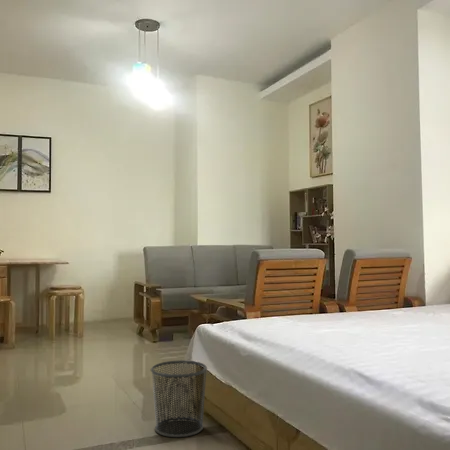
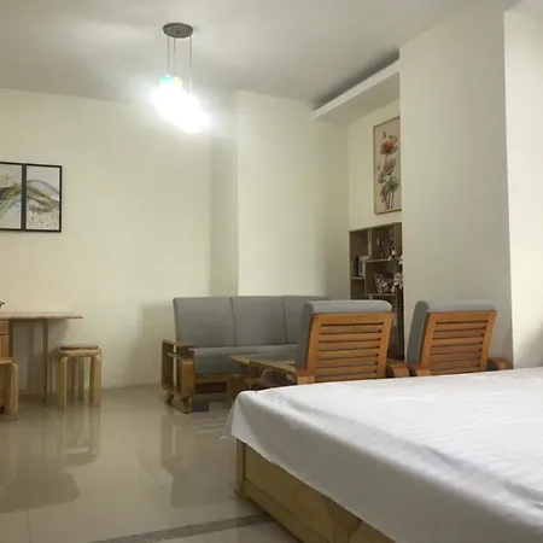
- waste bin [150,359,208,439]
